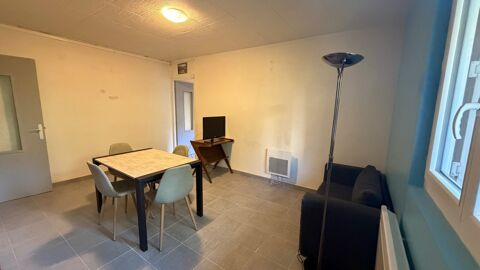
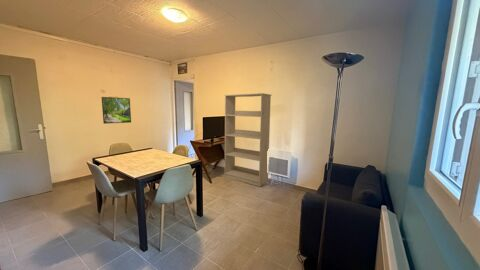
+ bookcase [223,92,273,188]
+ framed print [101,96,132,125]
